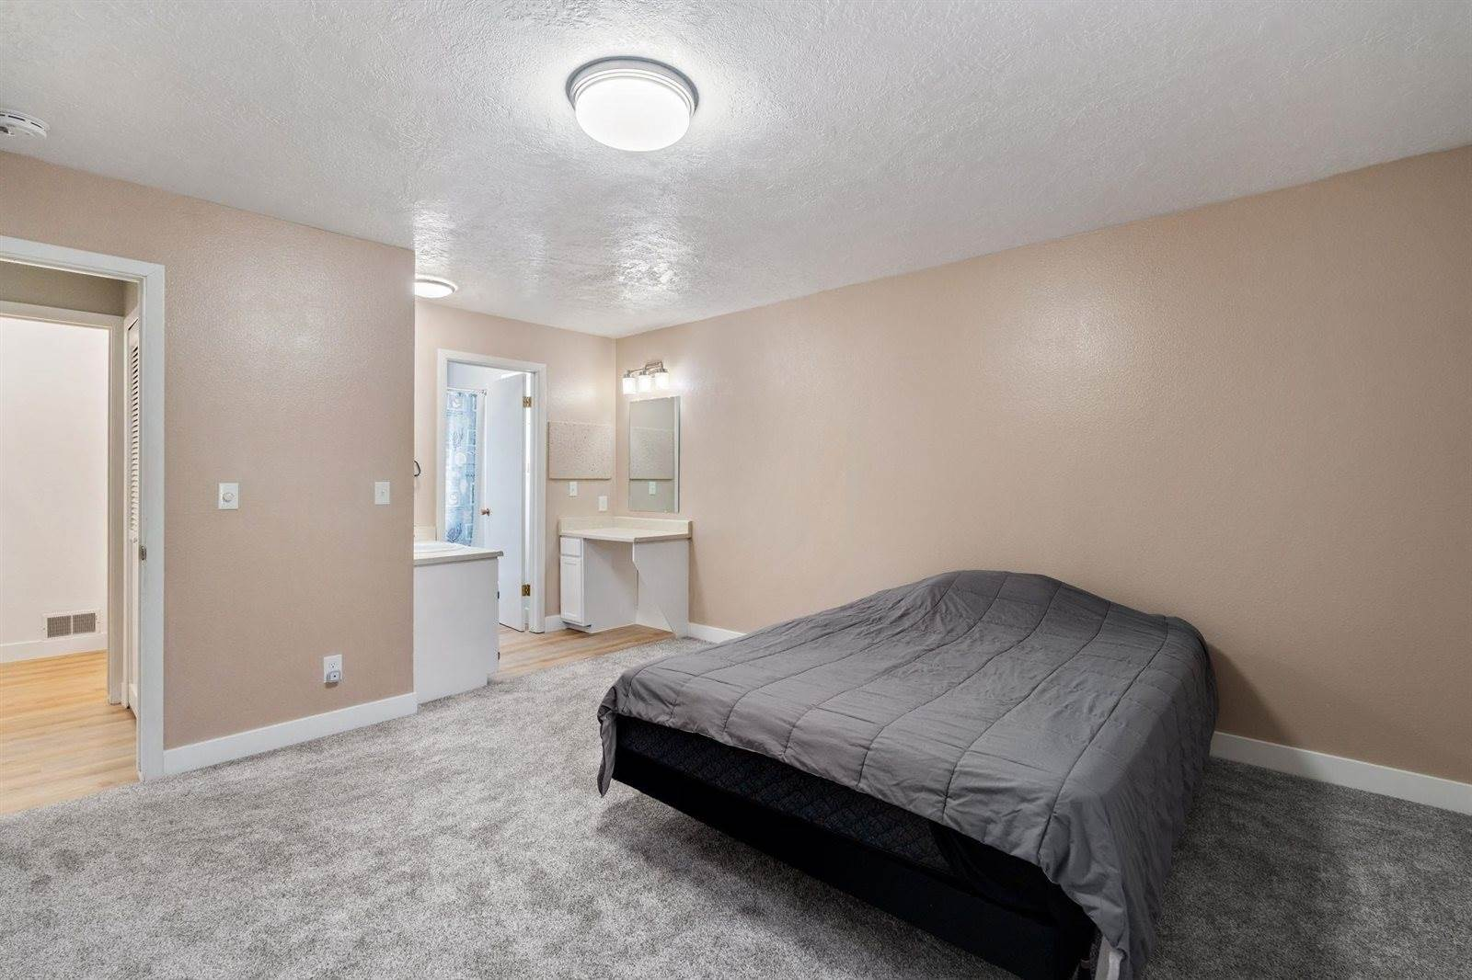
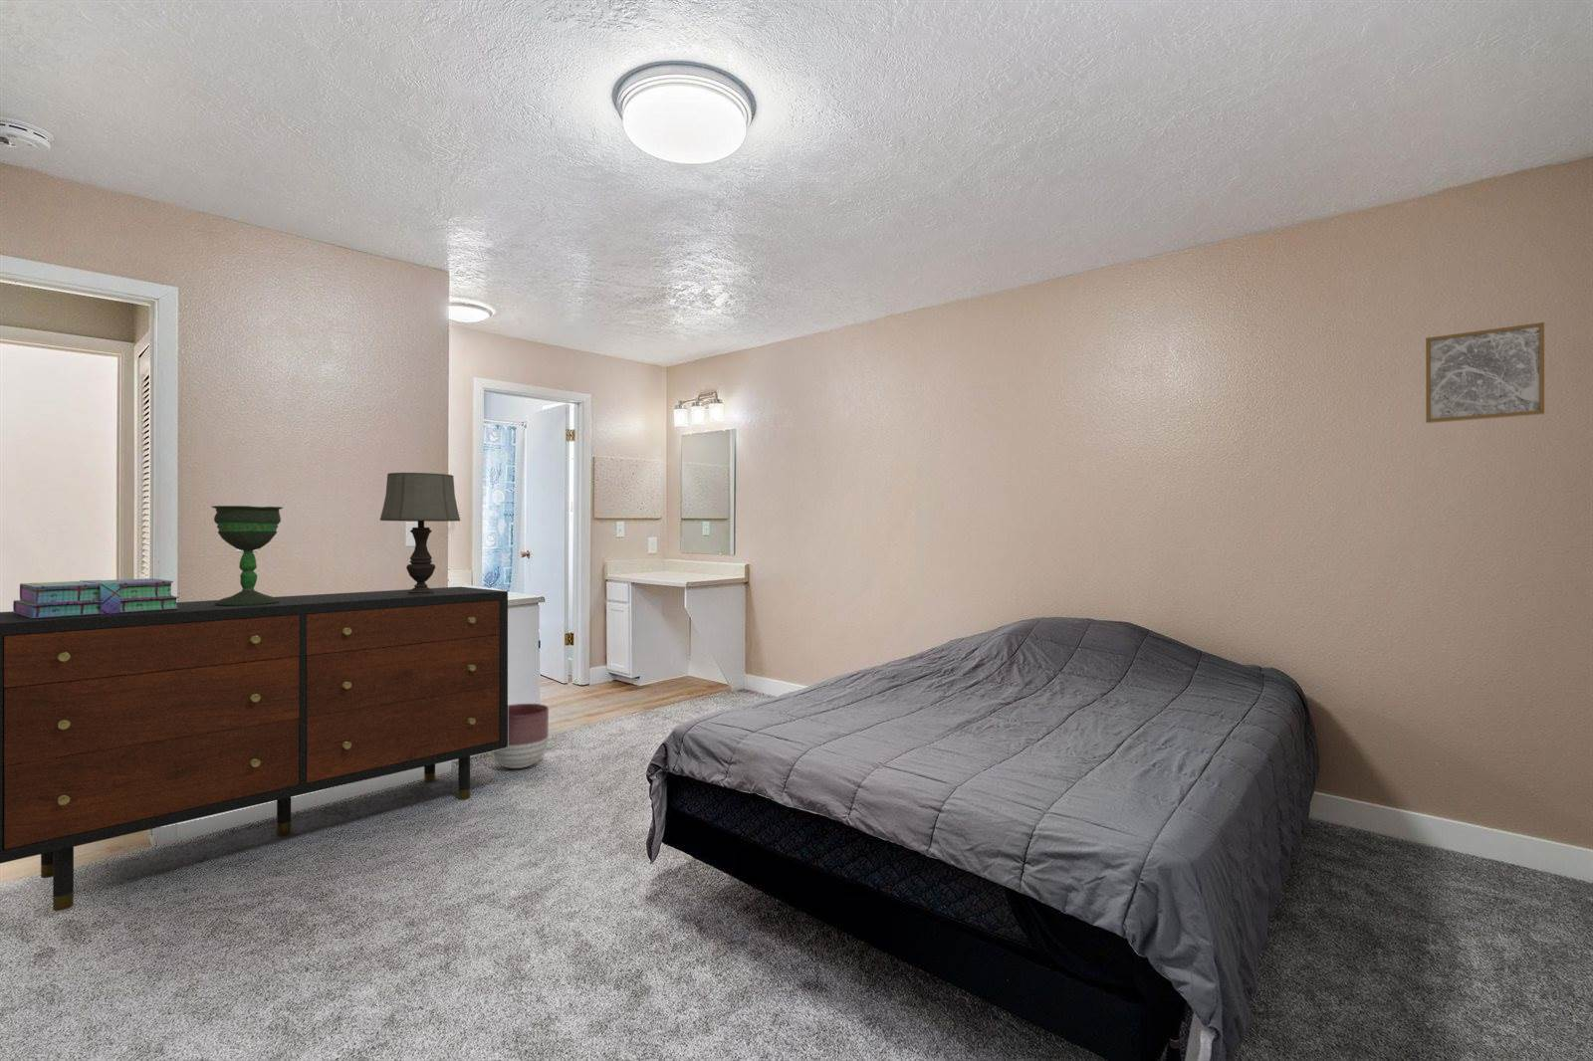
+ table lamp [379,471,461,594]
+ stack of books [12,578,180,619]
+ chalice [211,504,284,606]
+ dresser [0,585,509,912]
+ planter [490,702,550,770]
+ wall art [1425,321,1546,424]
